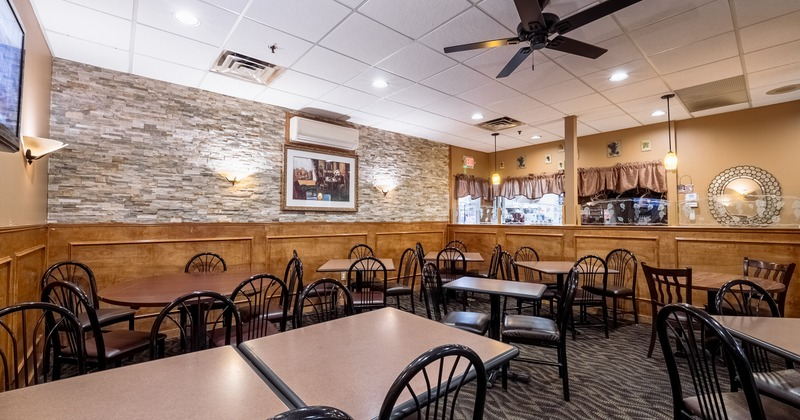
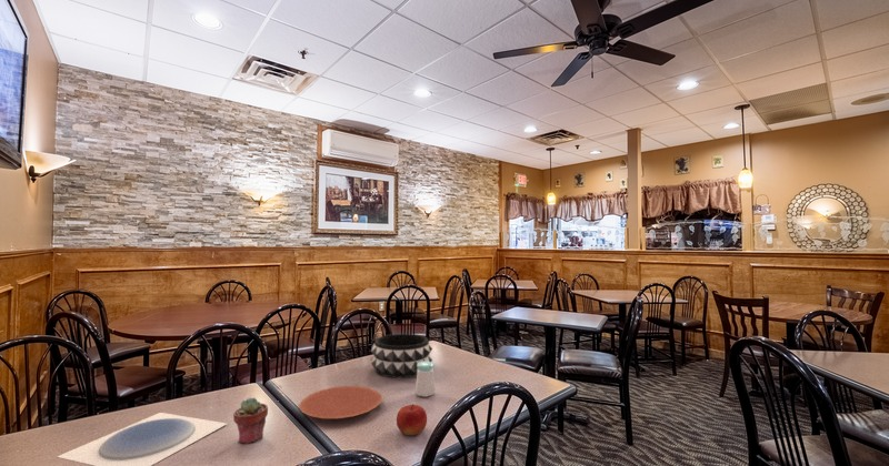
+ decorative bowl [370,333,433,378]
+ plate [56,412,228,466]
+ potted succulent [232,397,269,445]
+ fruit [396,403,428,436]
+ salt shaker [414,361,436,398]
+ plate [298,385,382,419]
